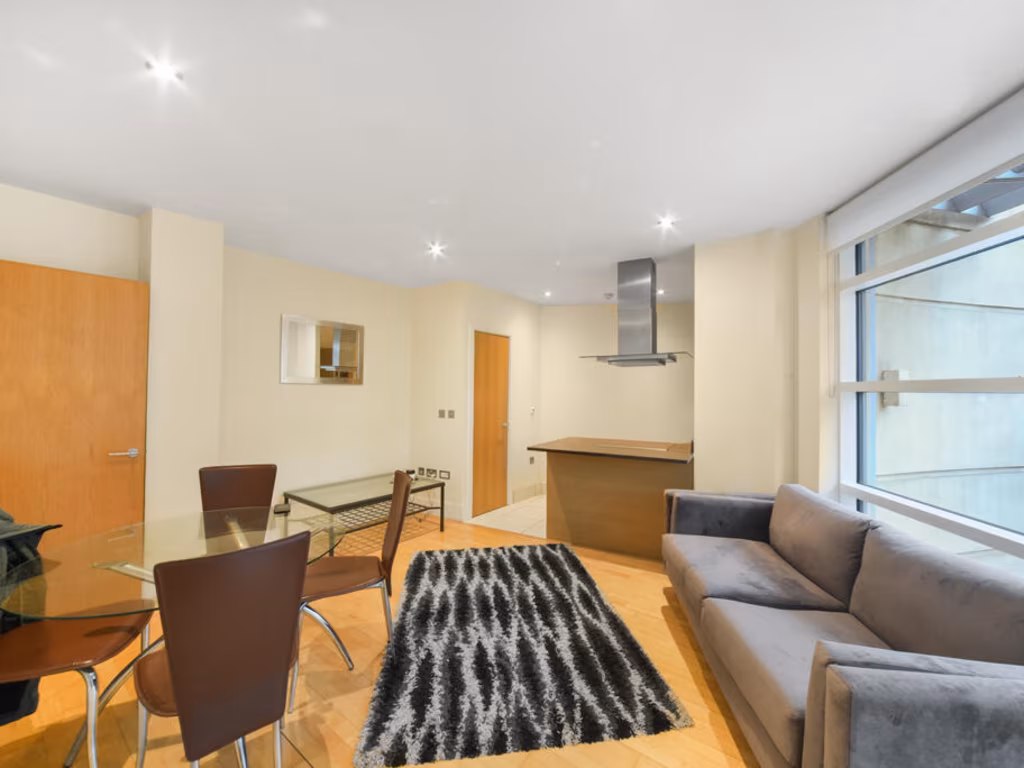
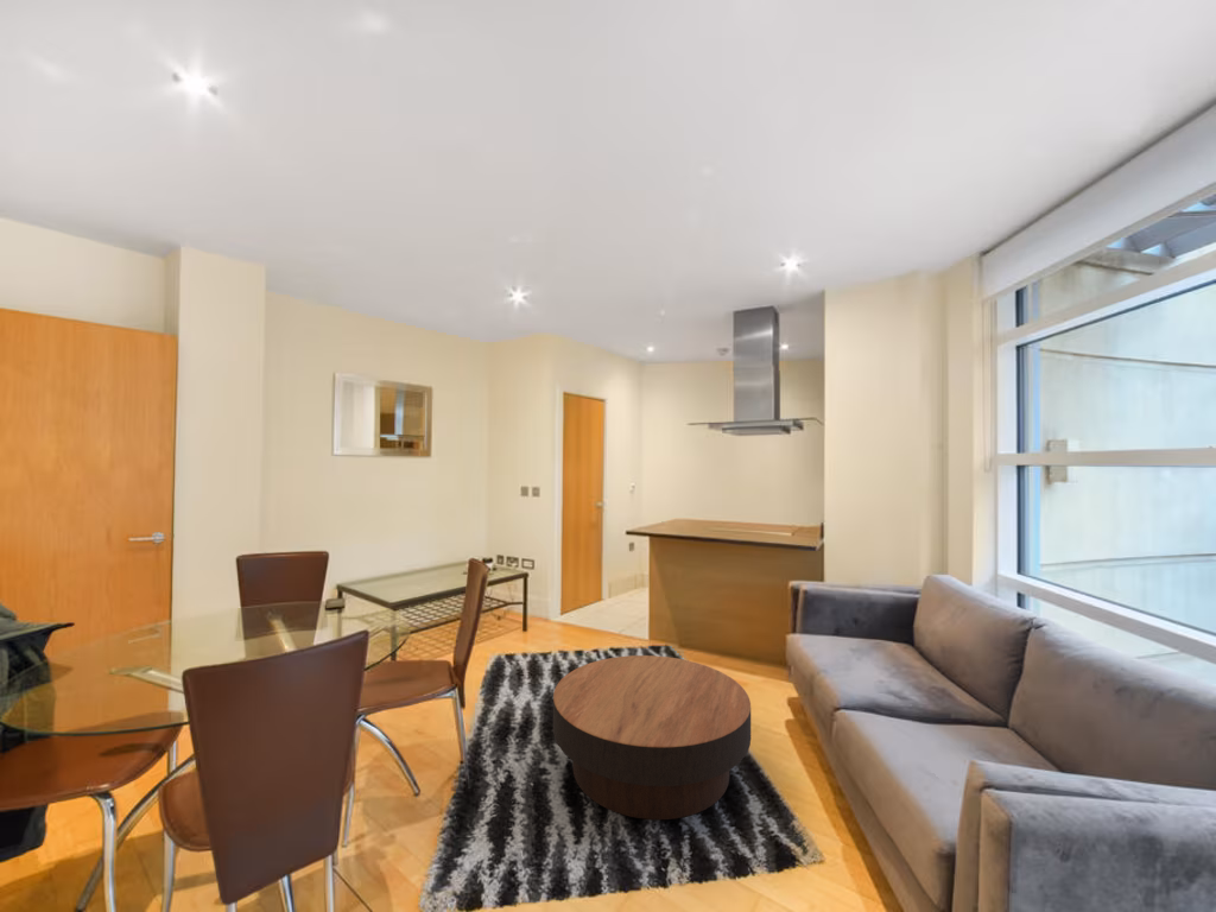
+ coffee table [552,654,752,821]
